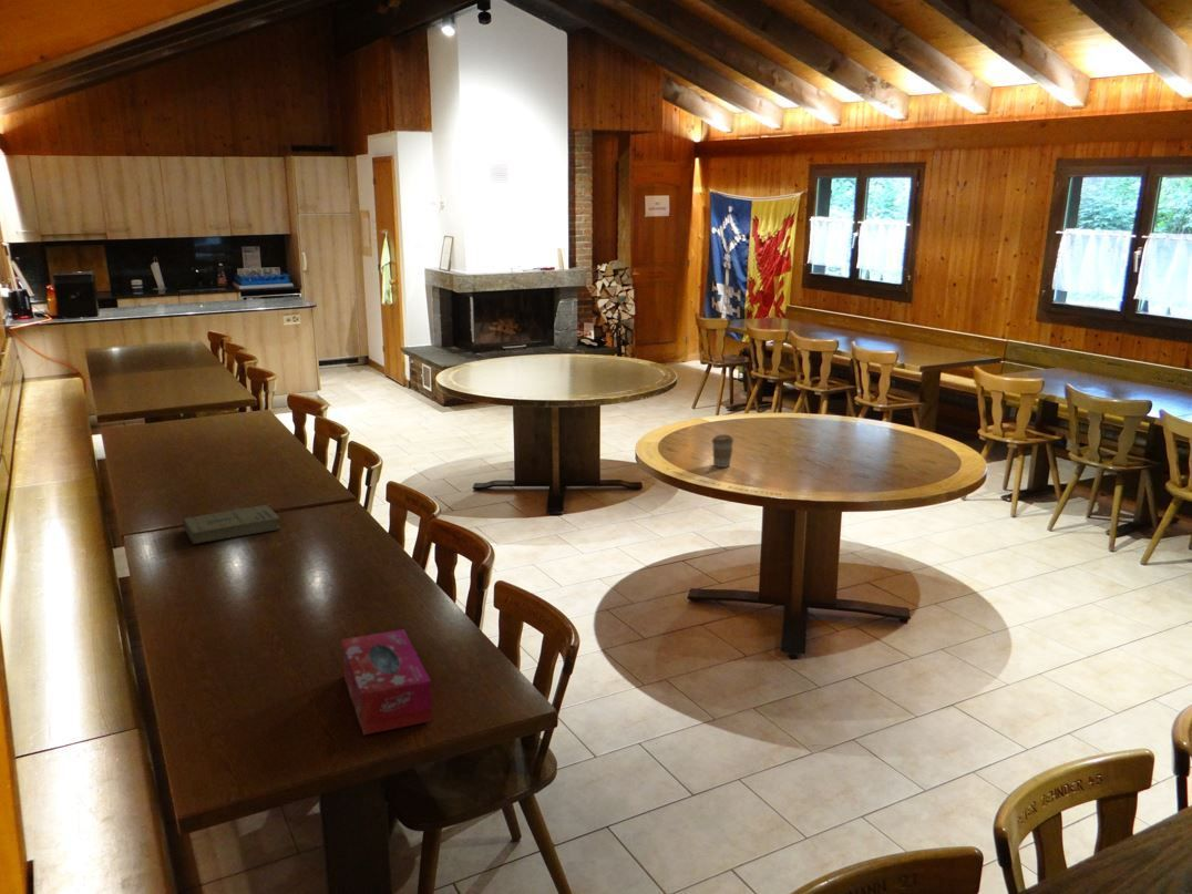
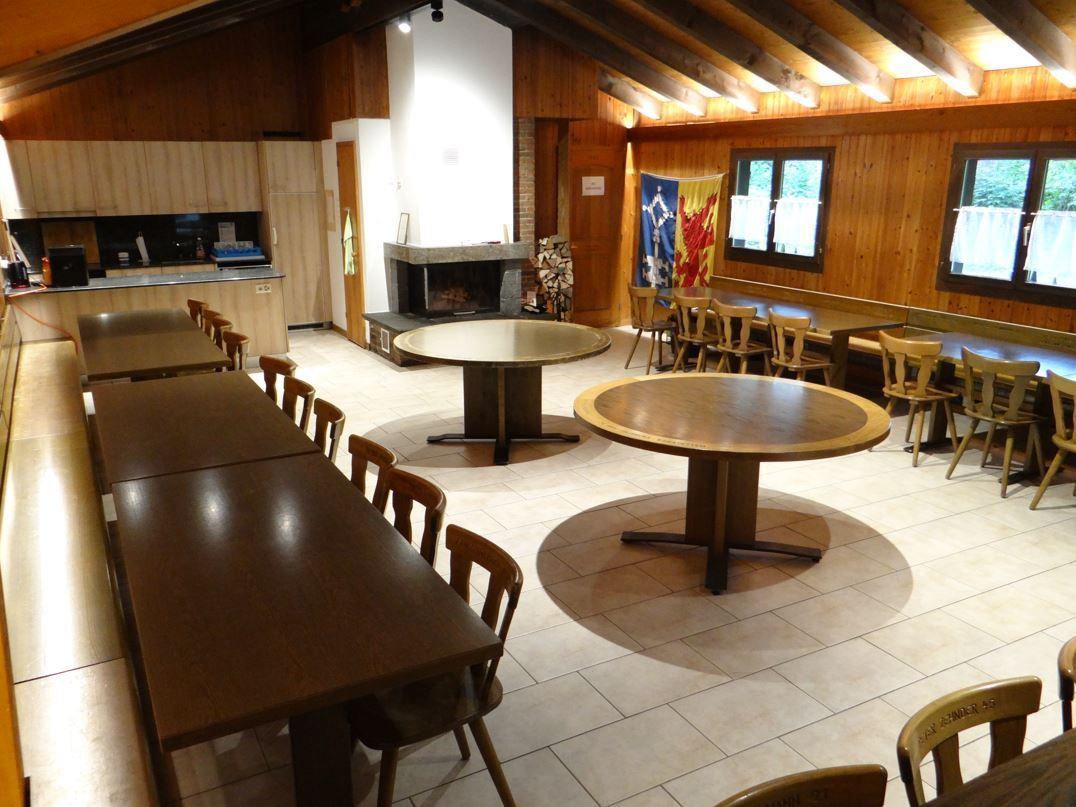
- book [183,504,281,545]
- coffee cup [711,433,734,469]
- tissue box [340,628,433,737]
